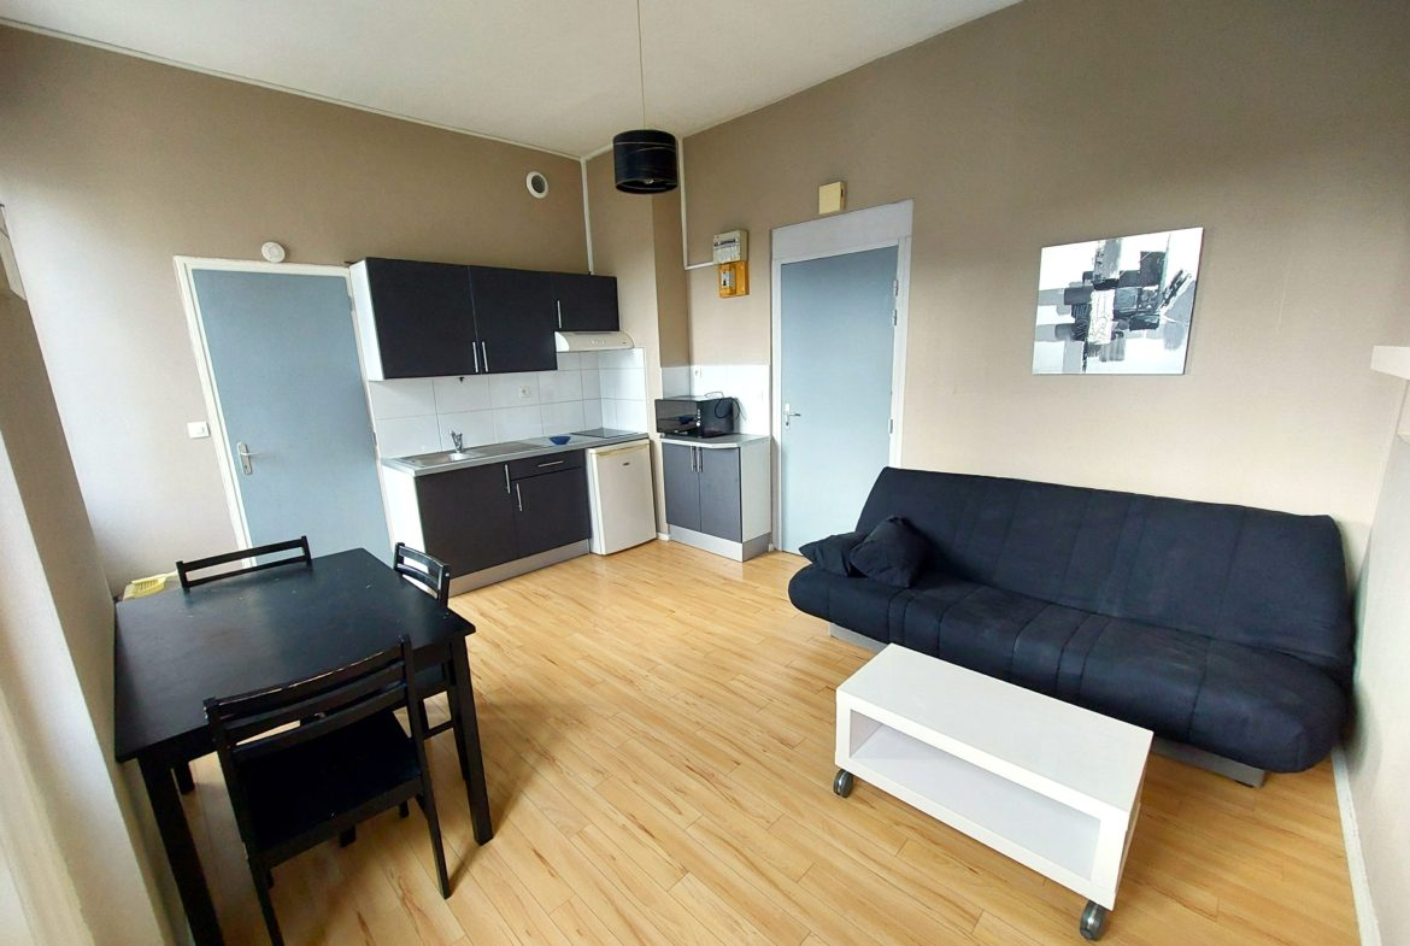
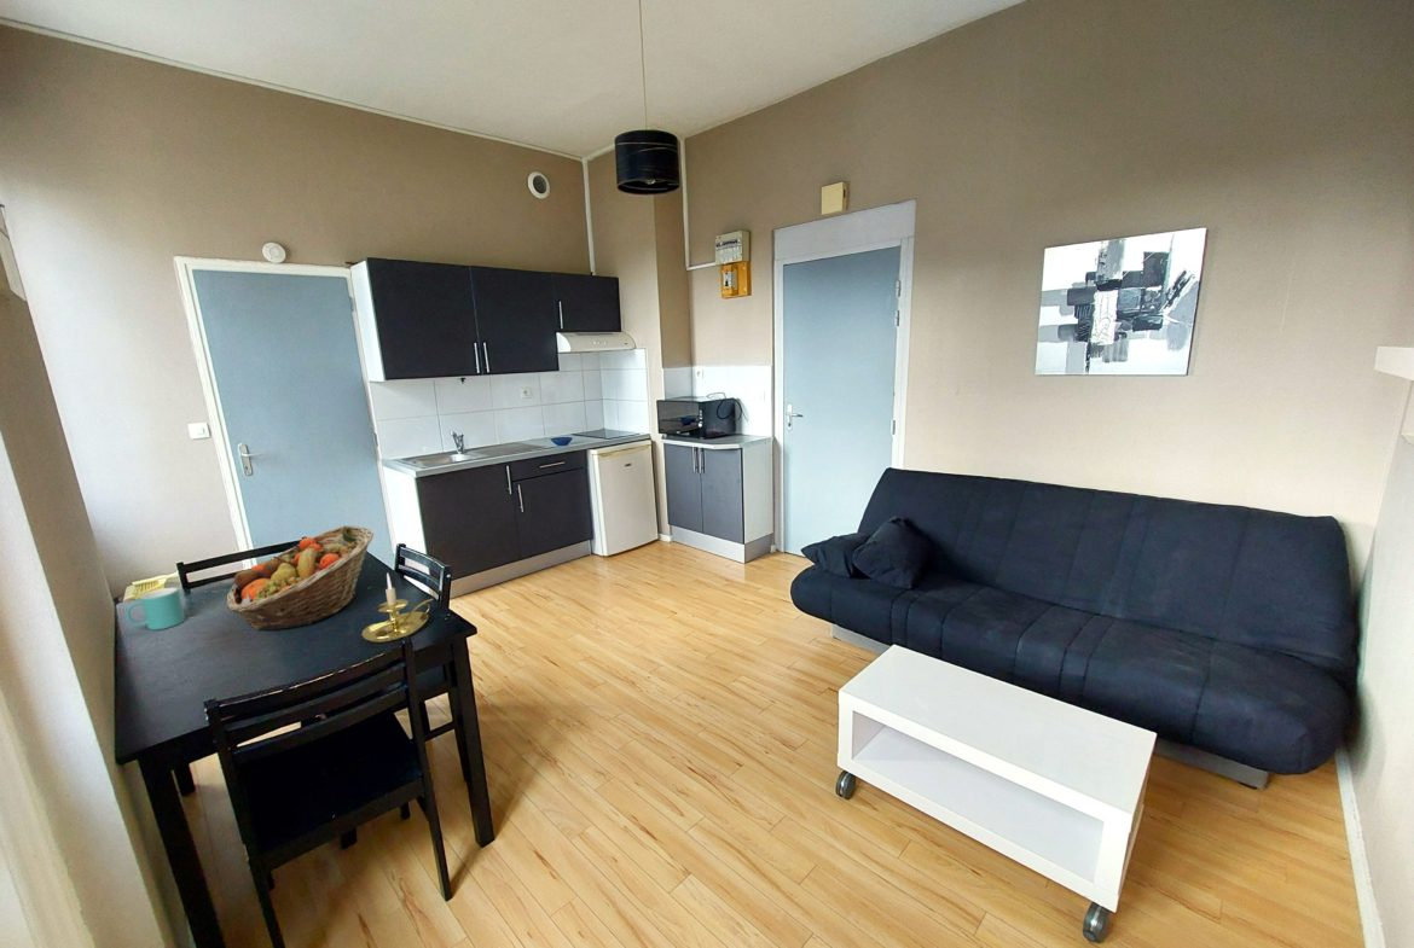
+ mug [126,587,186,632]
+ fruit basket [226,524,375,632]
+ candle holder [361,572,434,644]
